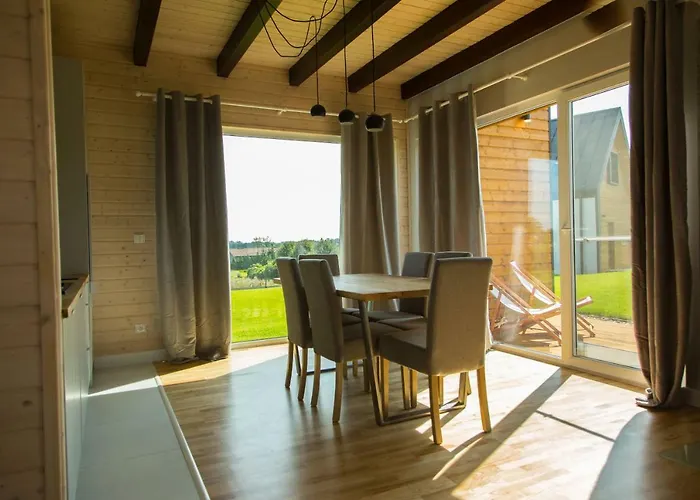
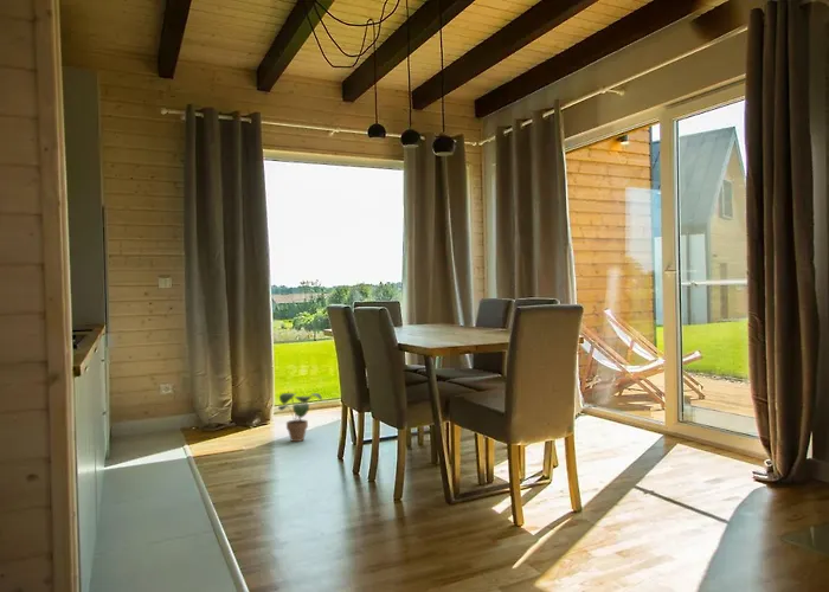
+ potted plant [277,392,323,443]
